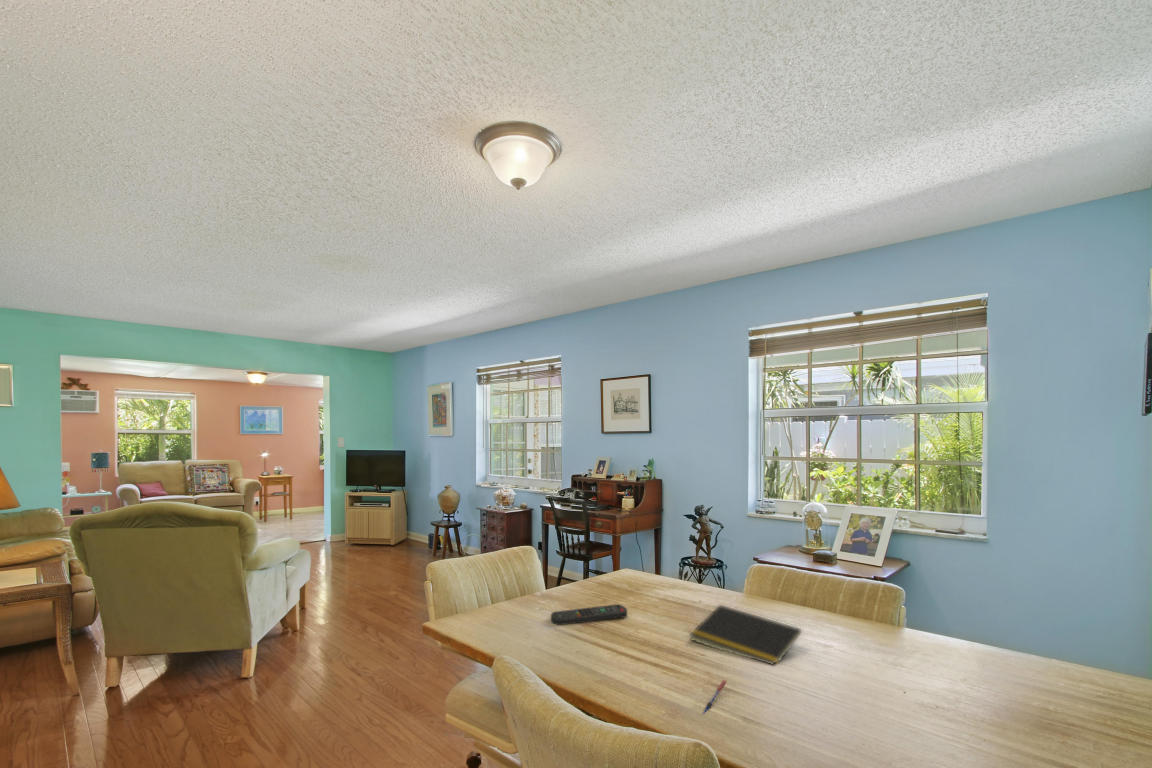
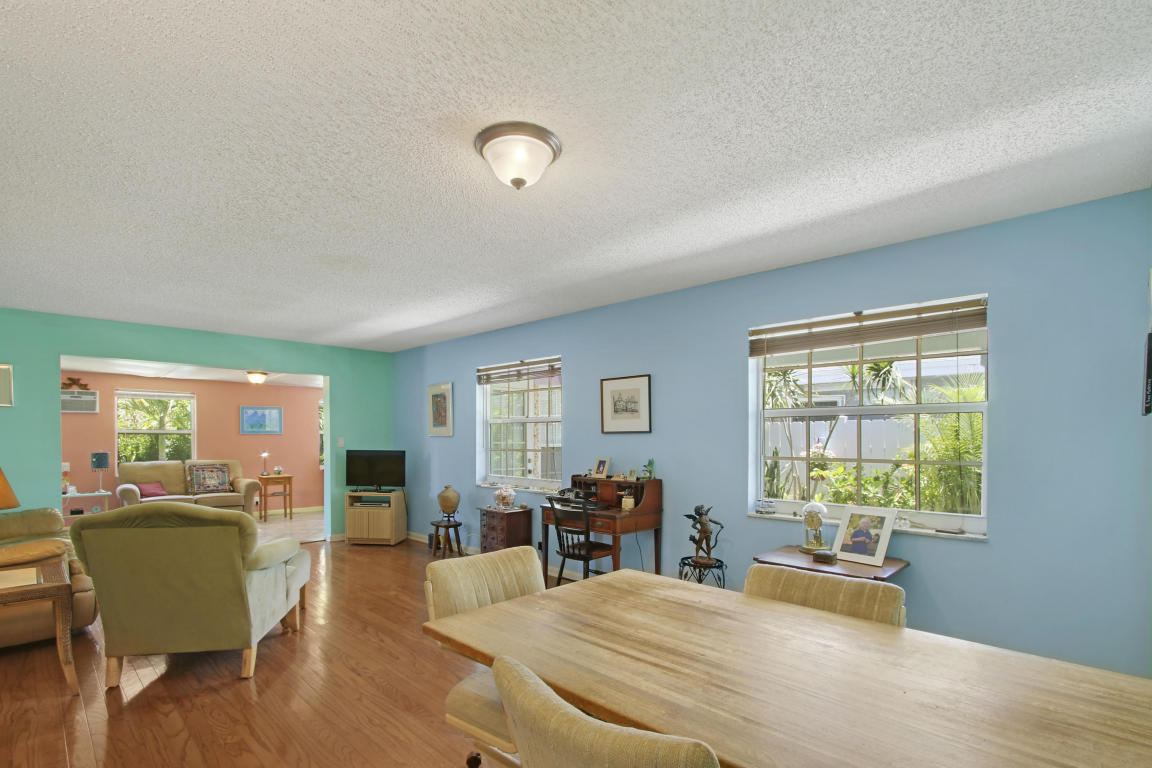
- remote control [550,603,628,626]
- pen [702,679,728,715]
- notepad [688,604,802,666]
